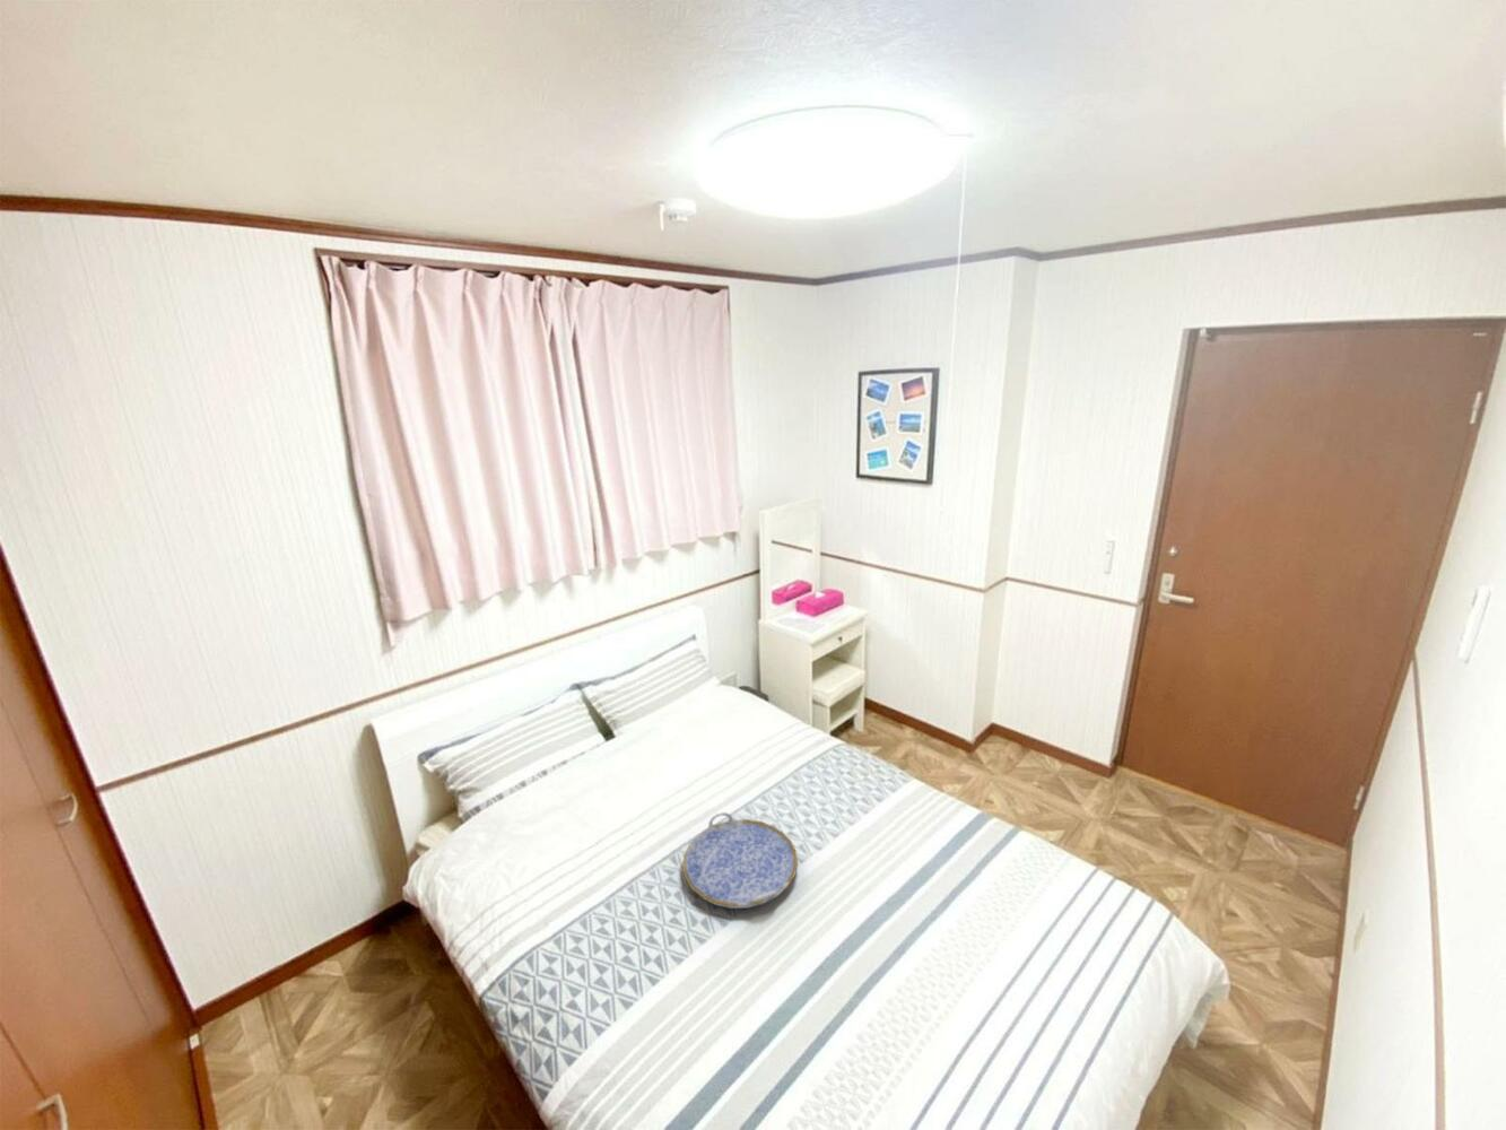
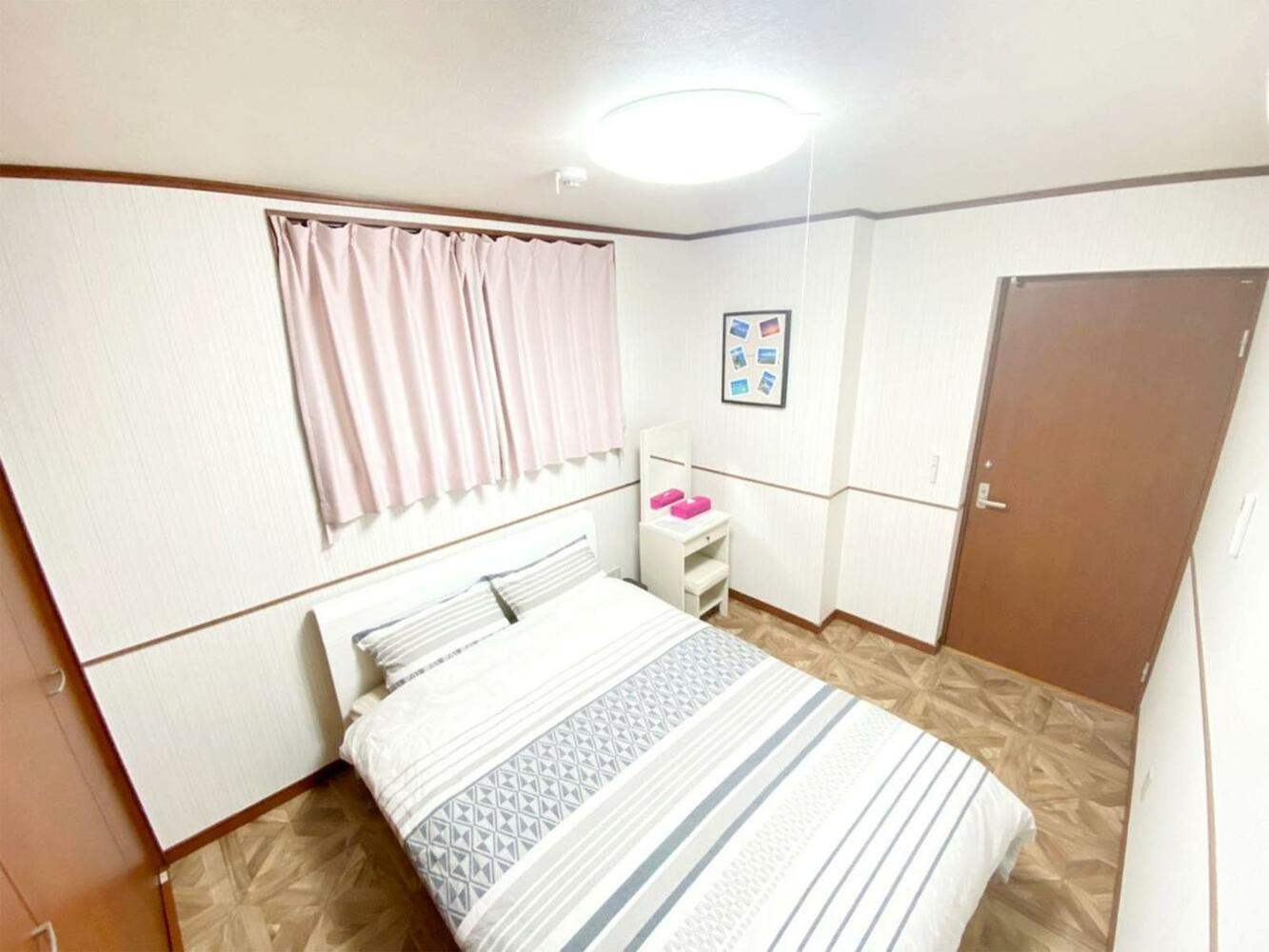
- serving tray [681,812,799,909]
